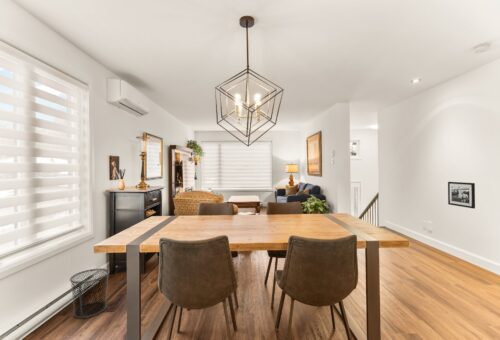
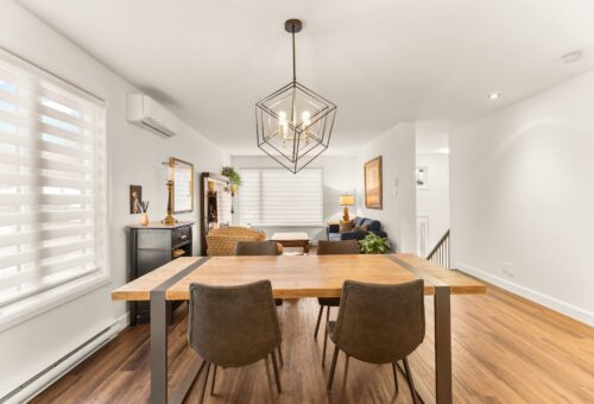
- picture frame [447,181,476,210]
- waste bin [69,268,110,319]
